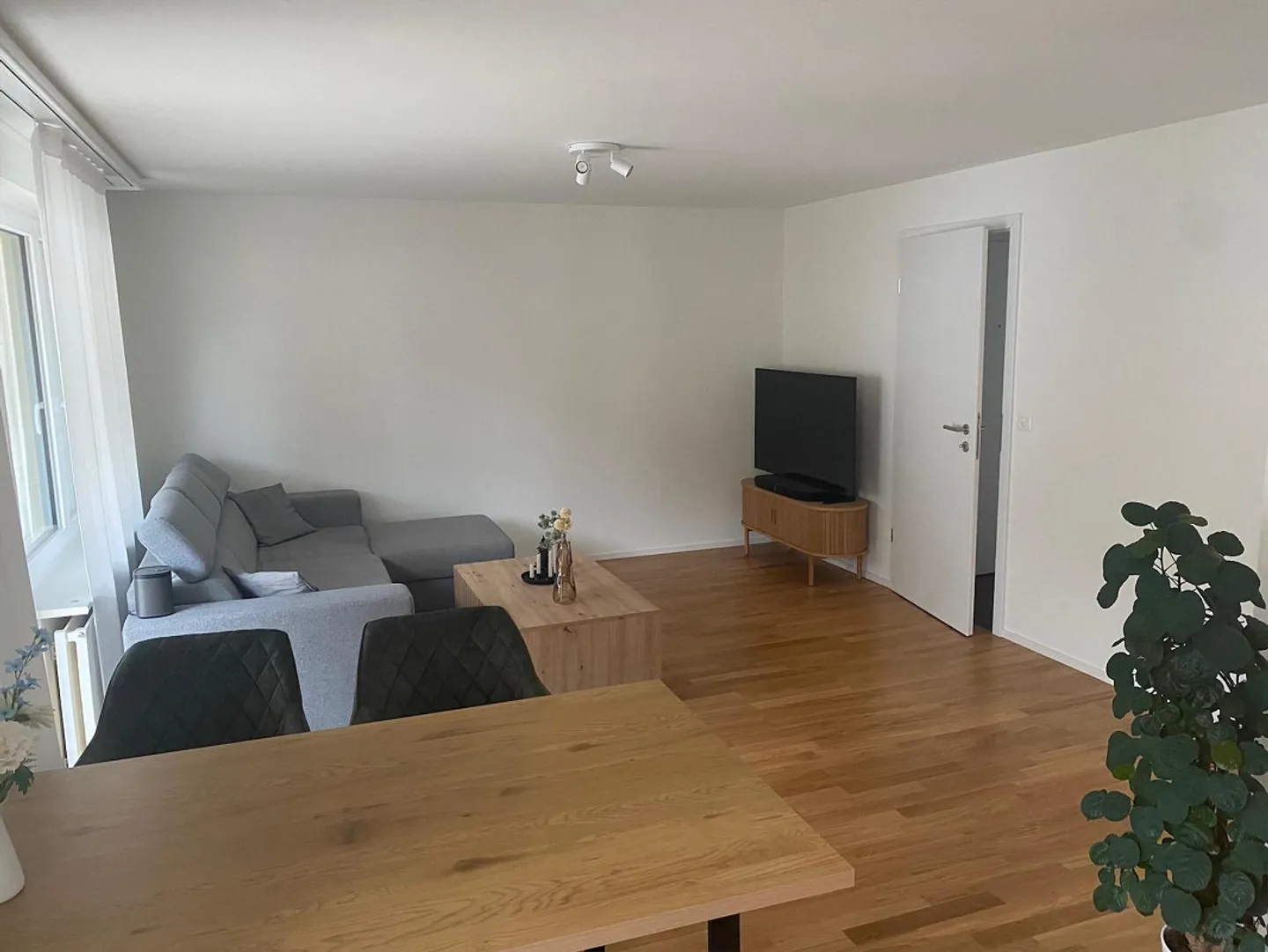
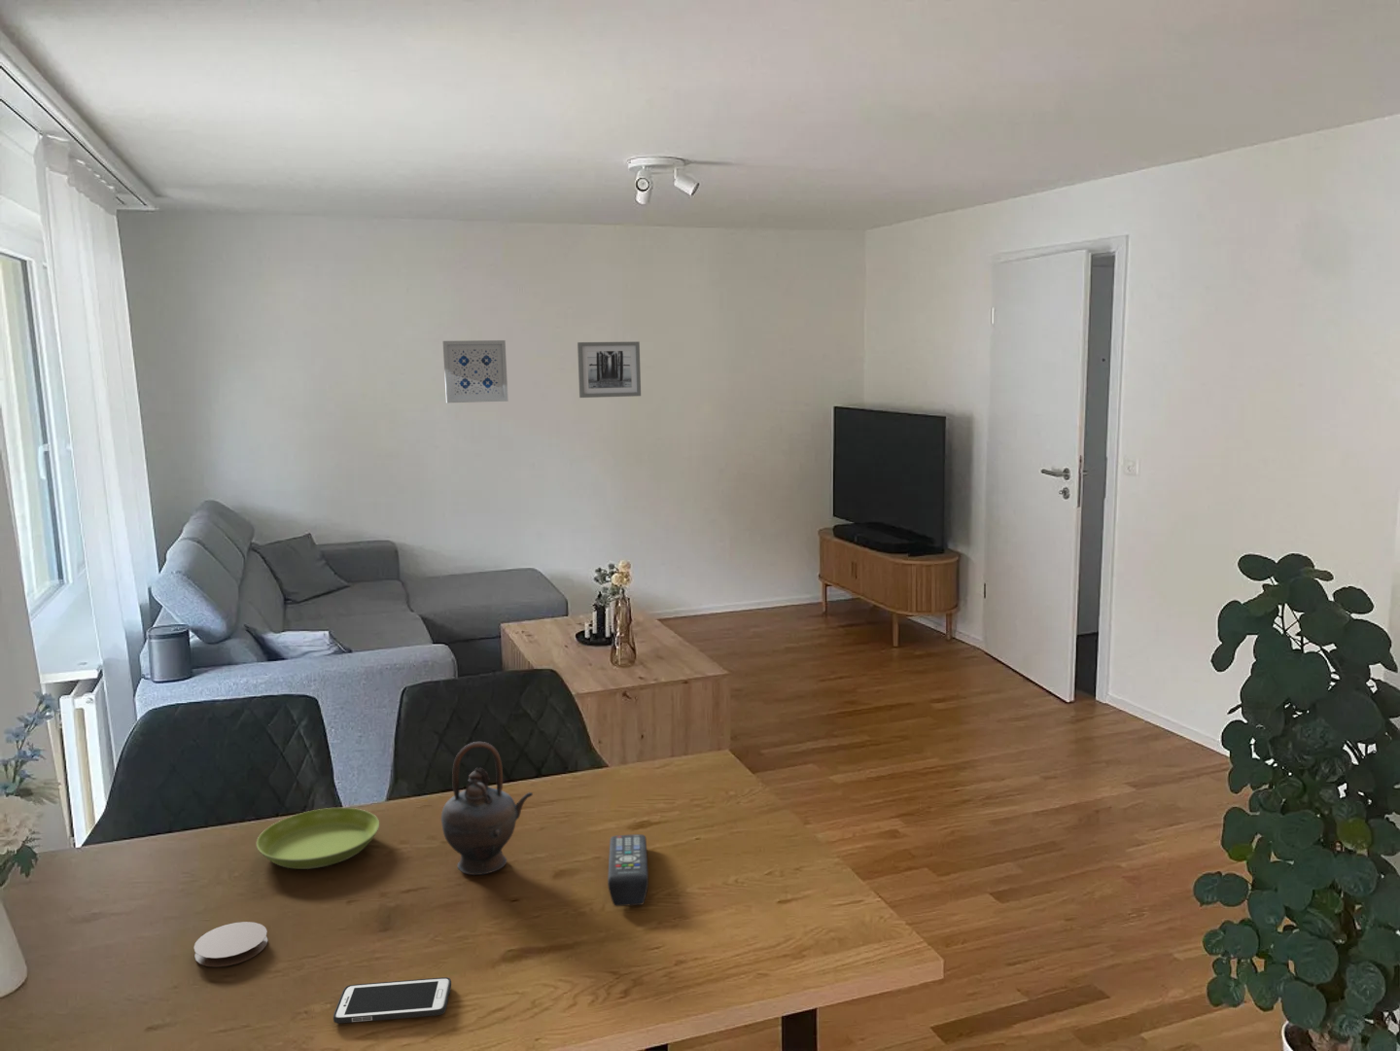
+ coaster [192,921,268,967]
+ wall art [576,340,641,399]
+ teapot [441,741,533,875]
+ cell phone [332,976,452,1025]
+ remote control [606,834,649,907]
+ wall art [443,339,509,403]
+ saucer [256,807,380,870]
